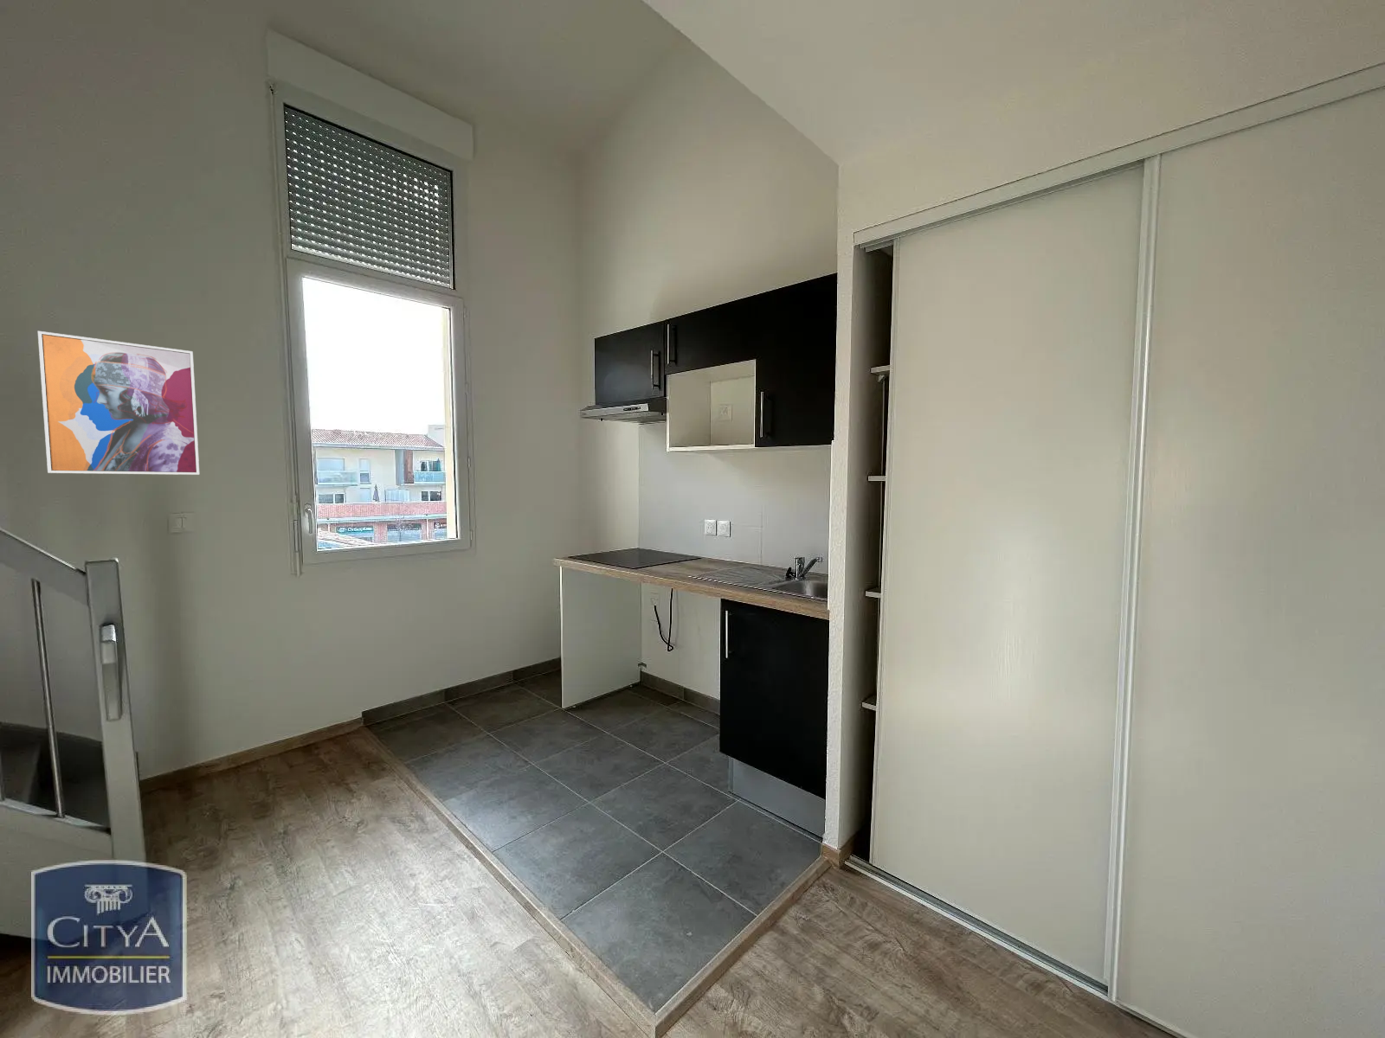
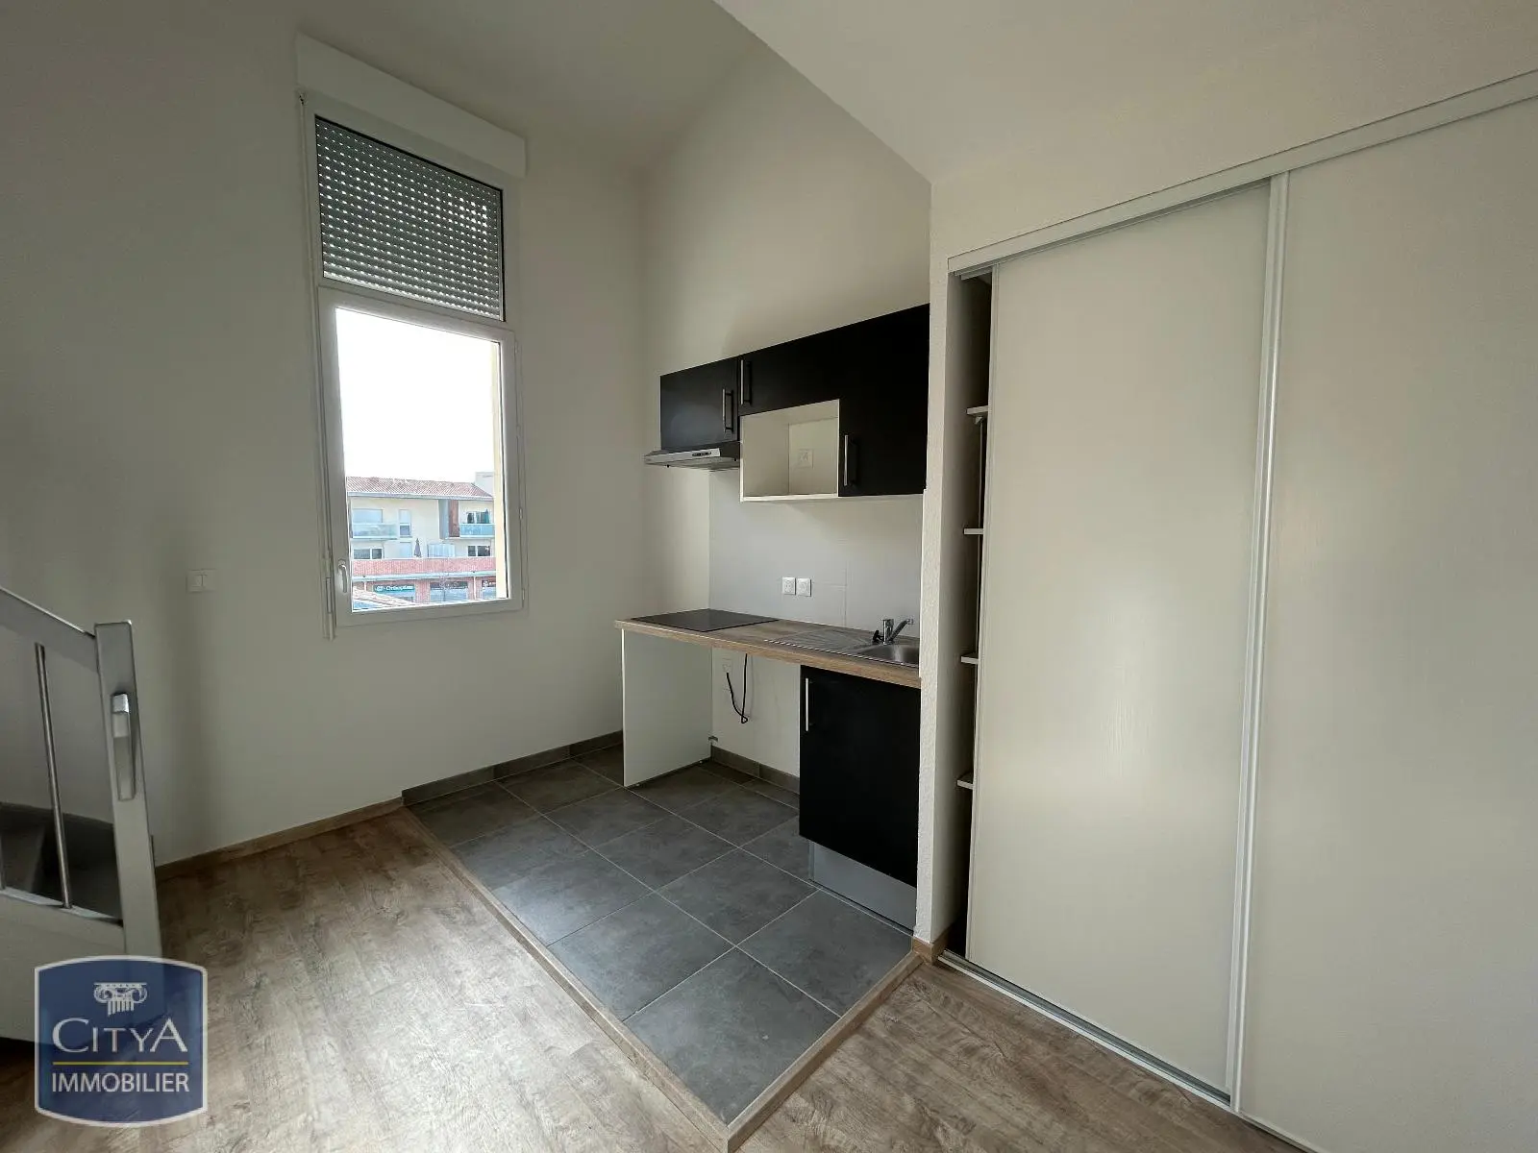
- wall art [37,330,200,475]
